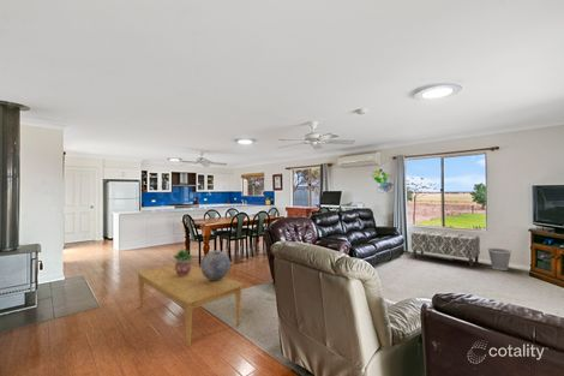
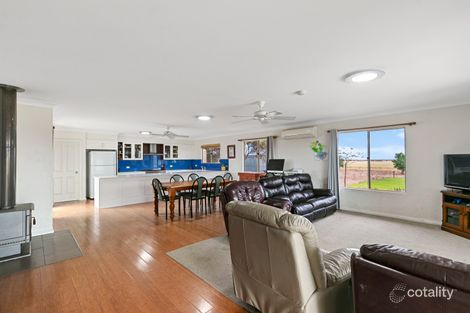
- bench [410,229,481,269]
- decorative sphere [199,250,232,280]
- wastebasket [487,247,512,271]
- coffee table [137,263,244,348]
- potted plant [172,247,194,275]
